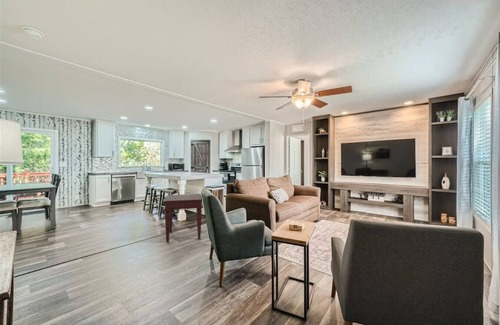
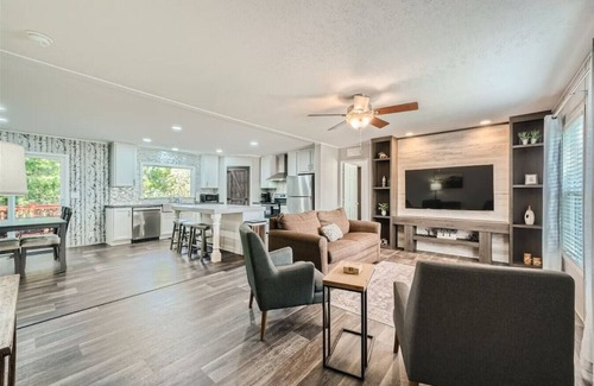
- side table [162,193,204,243]
